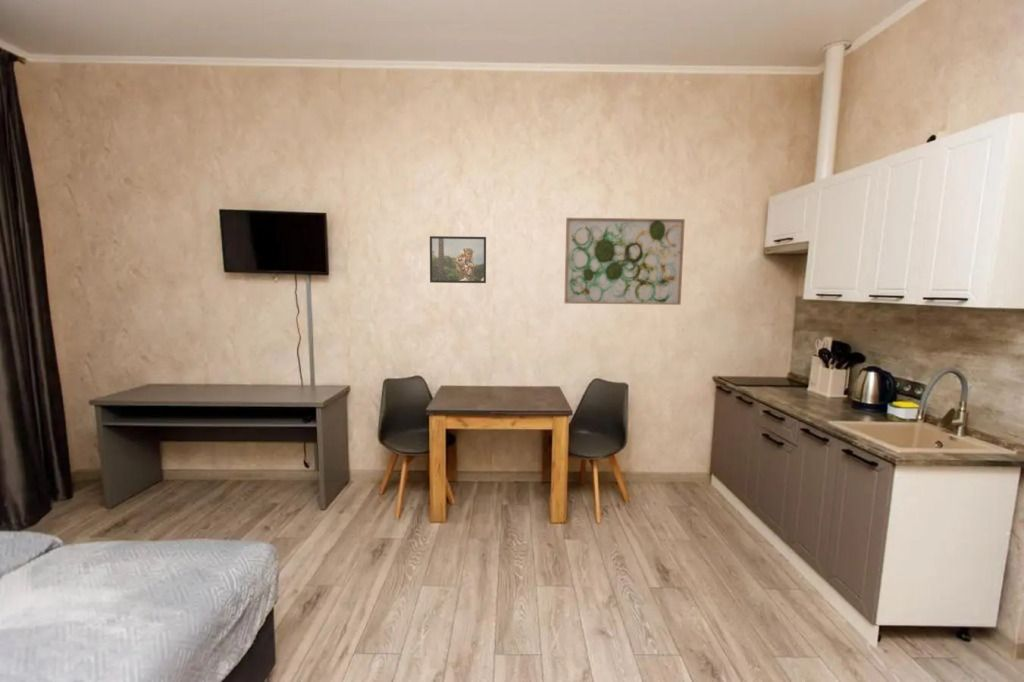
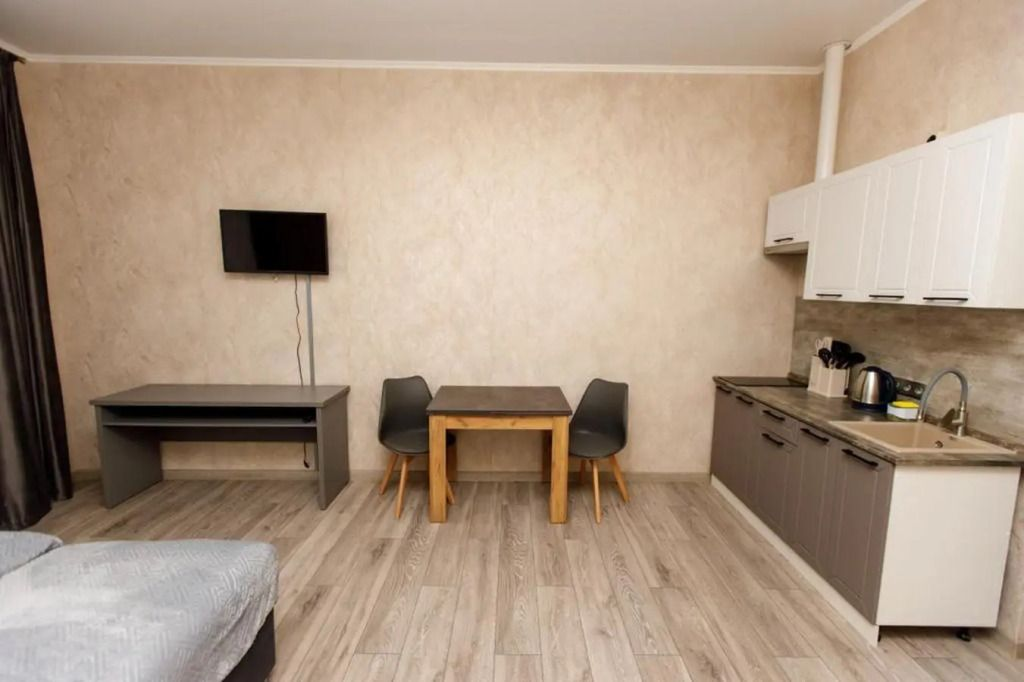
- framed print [429,235,487,284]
- wall art [563,217,686,306]
